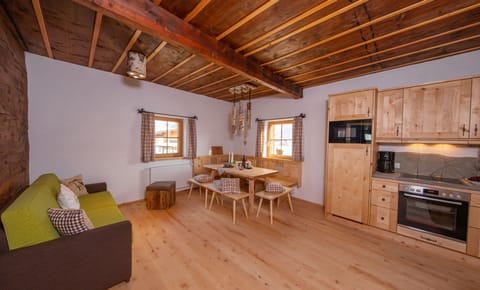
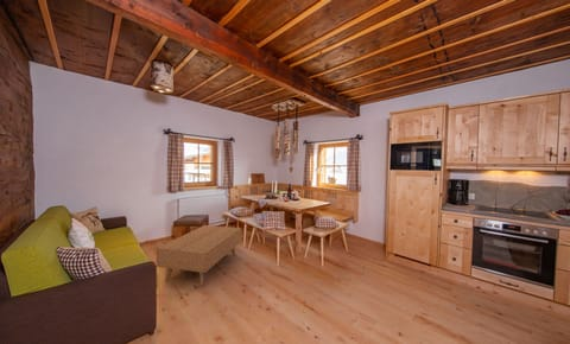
+ coffee table [156,224,242,287]
